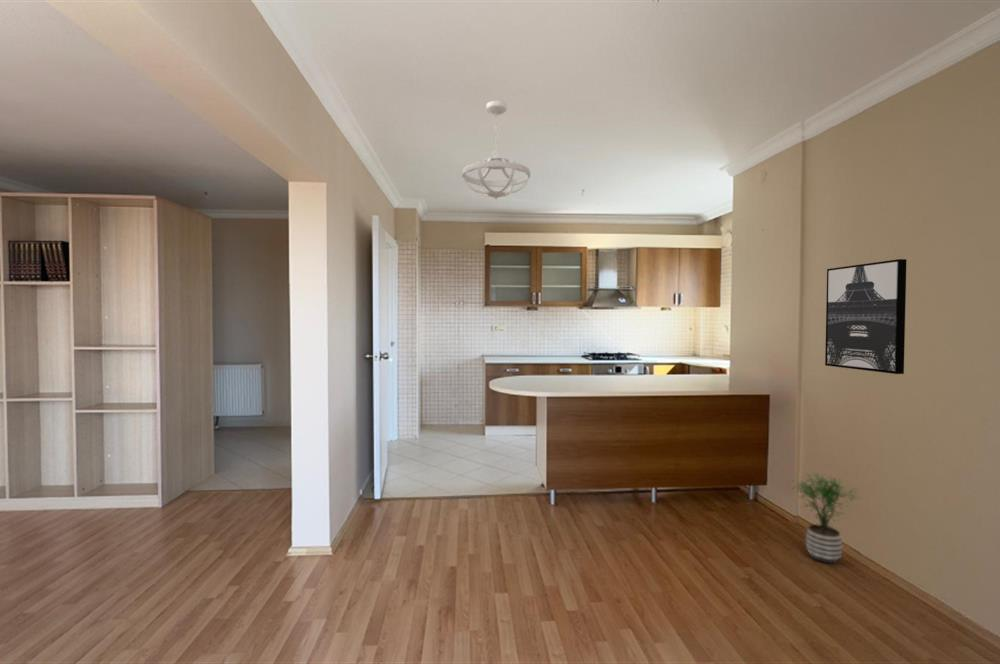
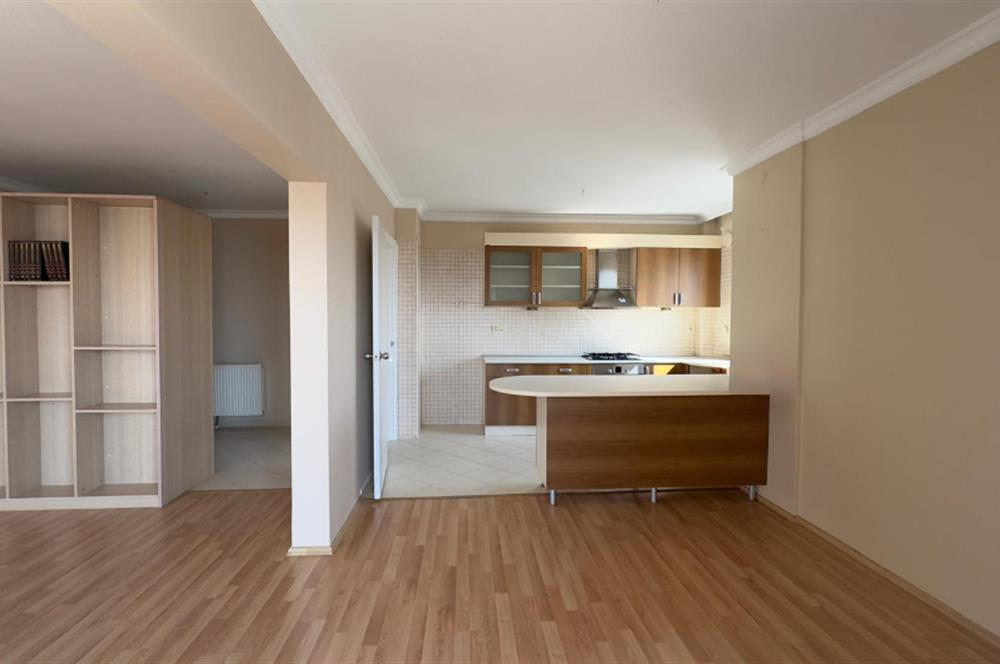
- ceiling light fixture [461,100,531,200]
- potted plant [788,471,862,565]
- wall art [824,258,908,375]
